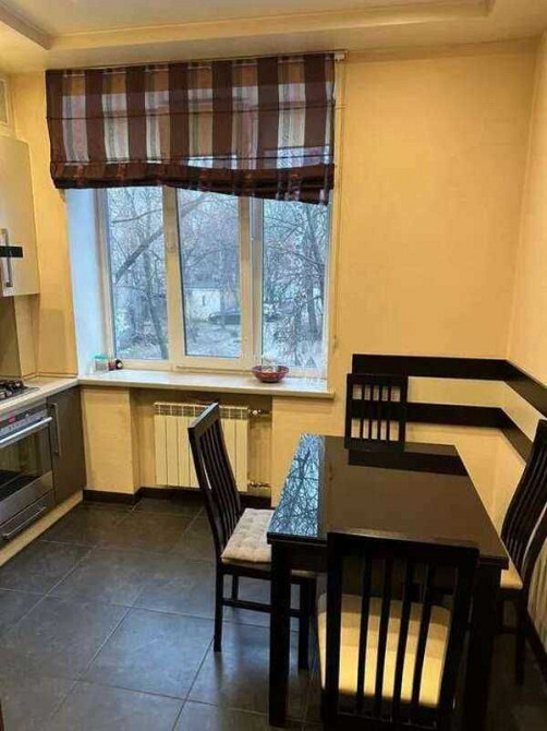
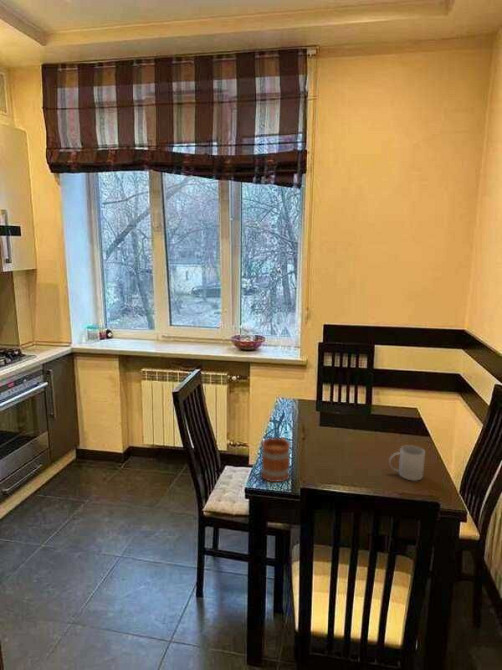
+ mug [260,436,292,483]
+ mug [388,444,426,482]
